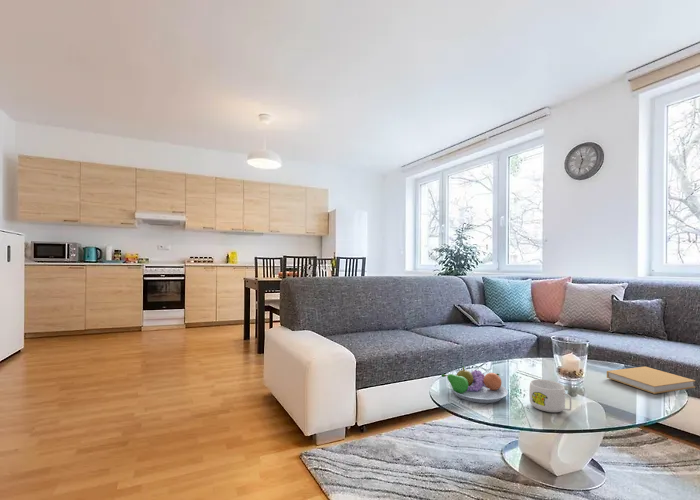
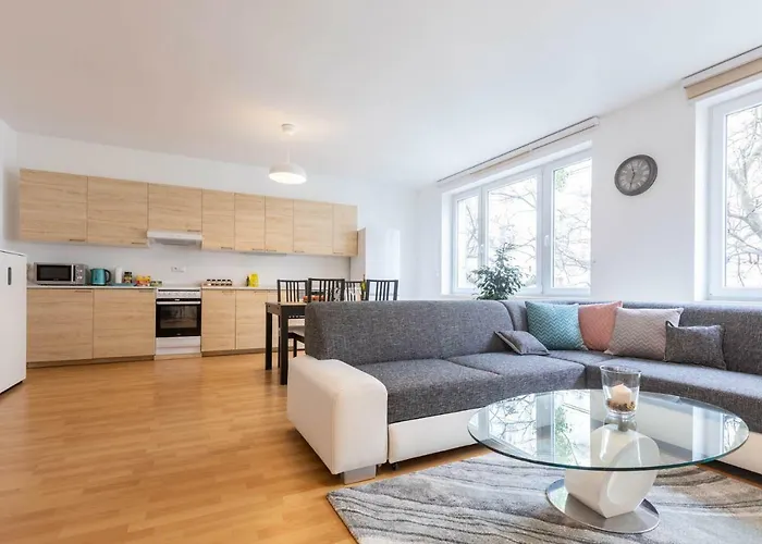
- book [606,366,696,395]
- mug [528,378,572,413]
- fruit bowl [440,365,509,404]
